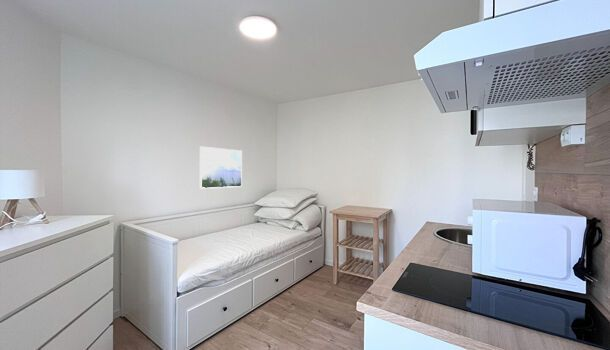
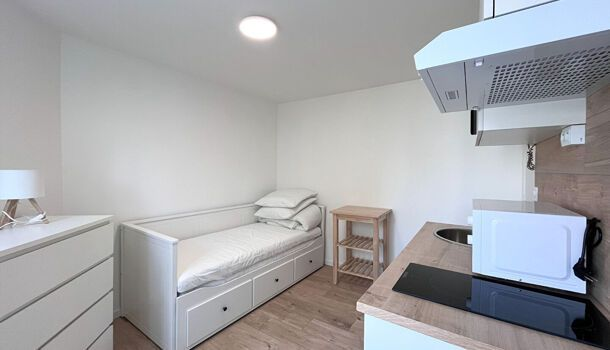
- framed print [199,146,243,190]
